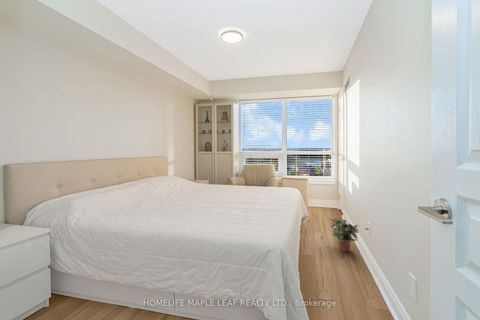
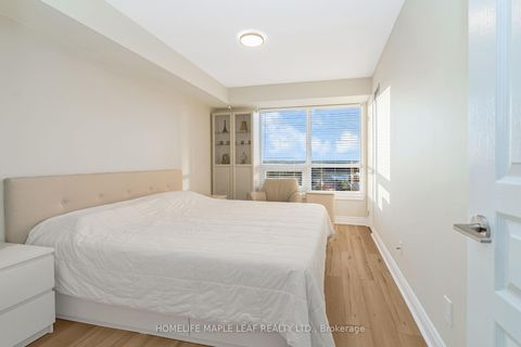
- potted plant [329,218,359,253]
